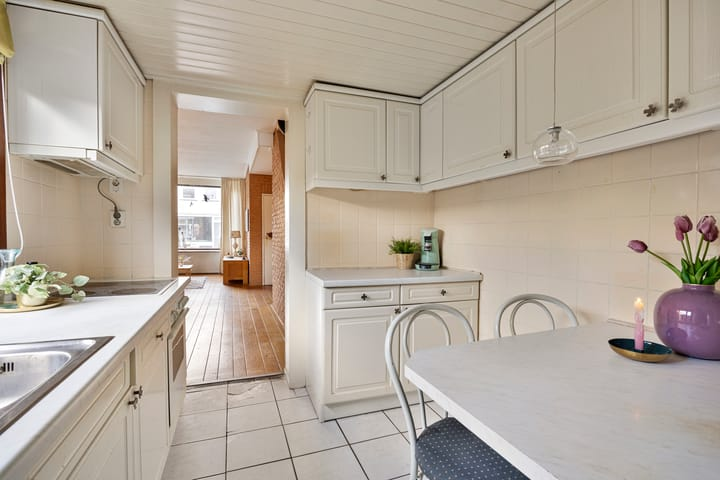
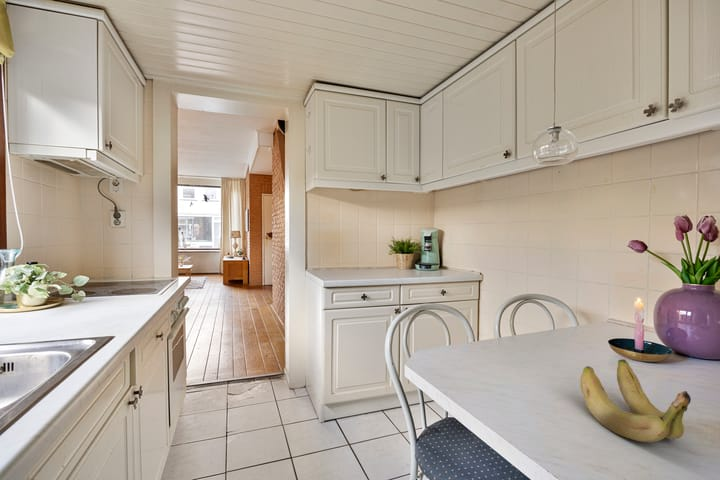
+ banana [580,358,692,443]
